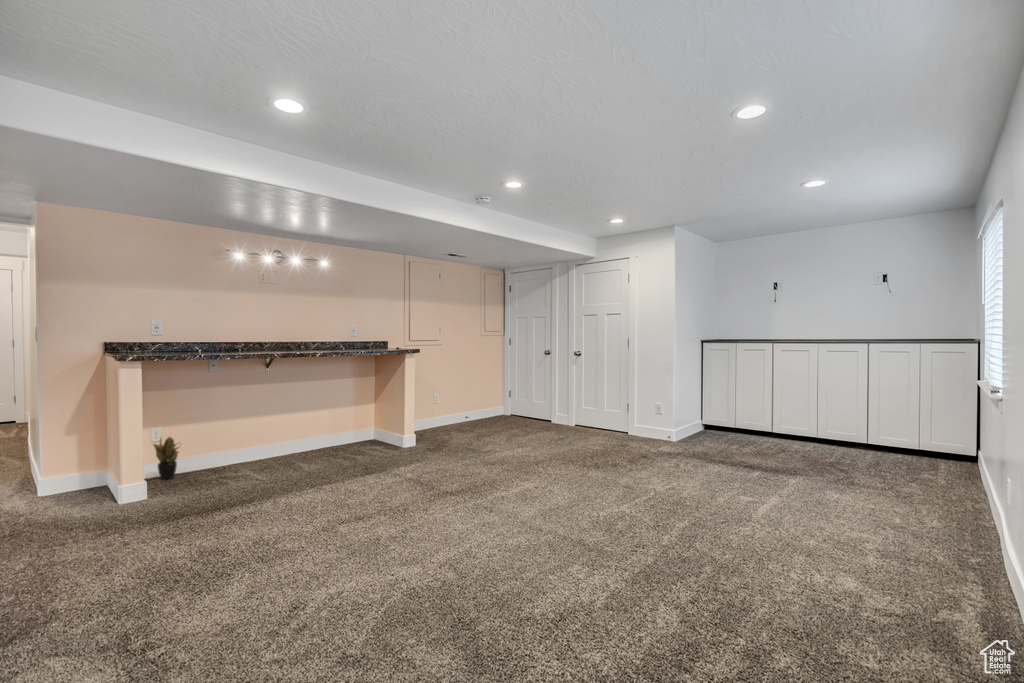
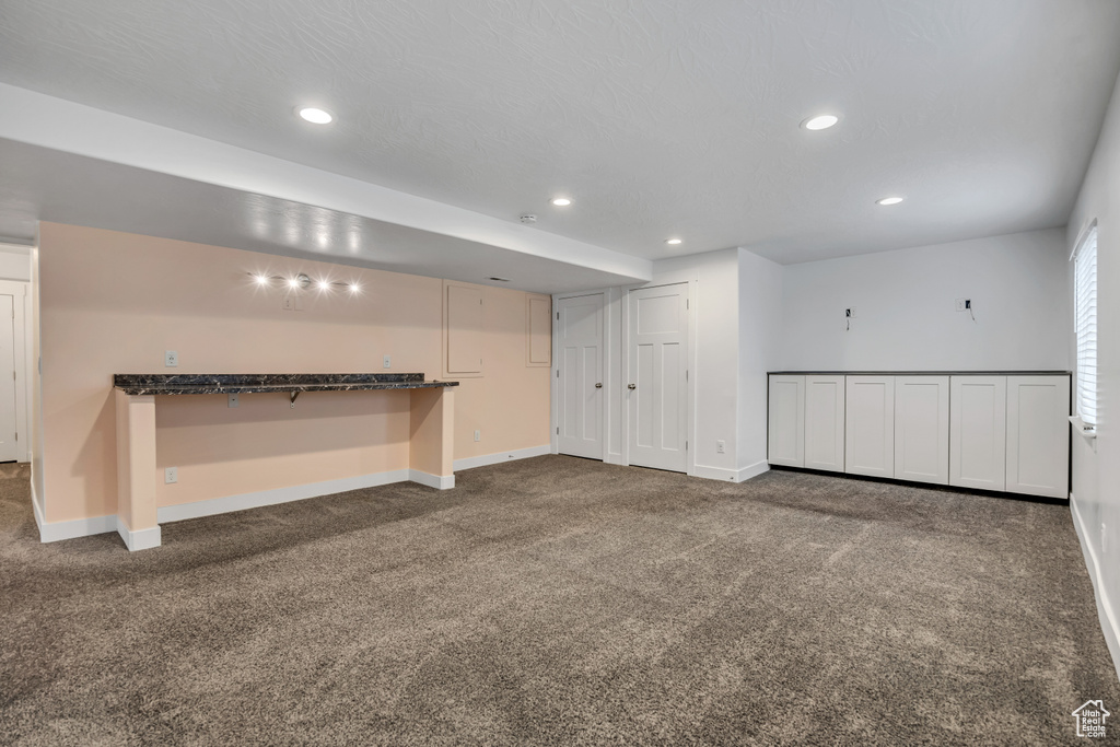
- potted plant [152,435,182,481]
